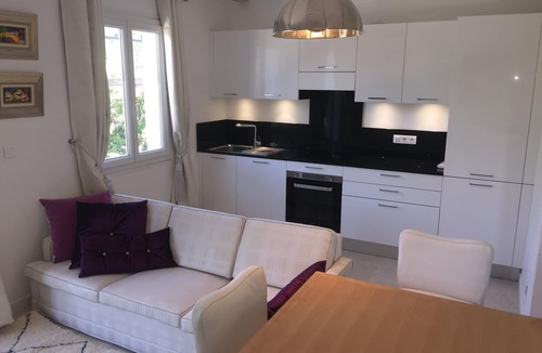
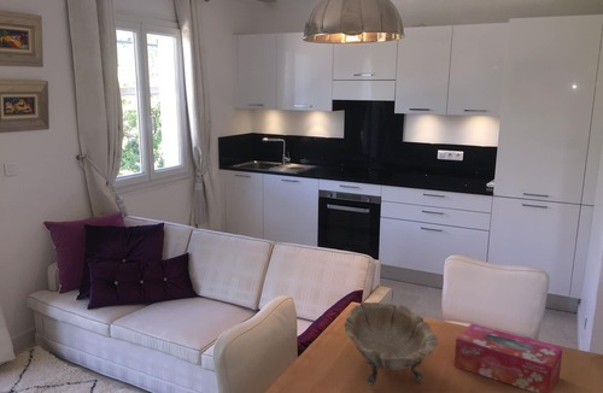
+ decorative bowl [343,301,439,386]
+ tissue box [453,322,564,393]
